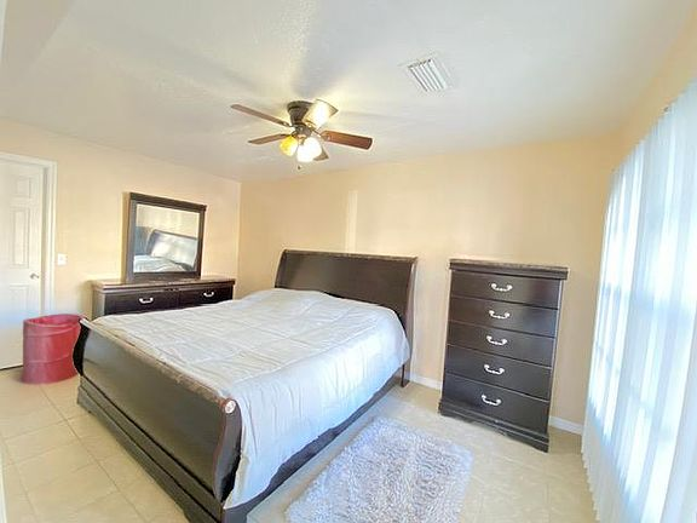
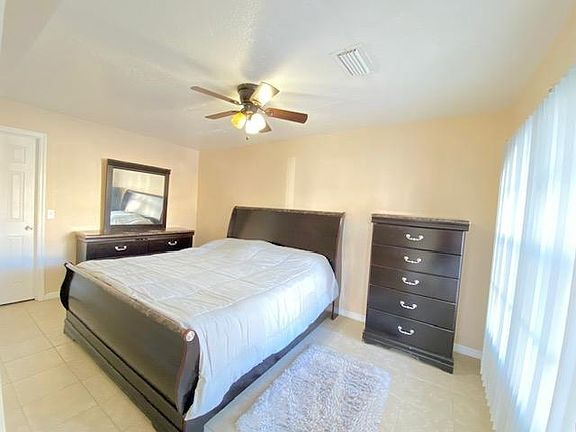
- laundry hamper [21,312,85,386]
